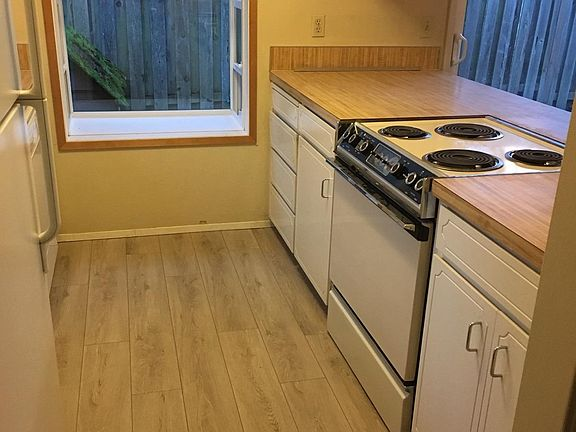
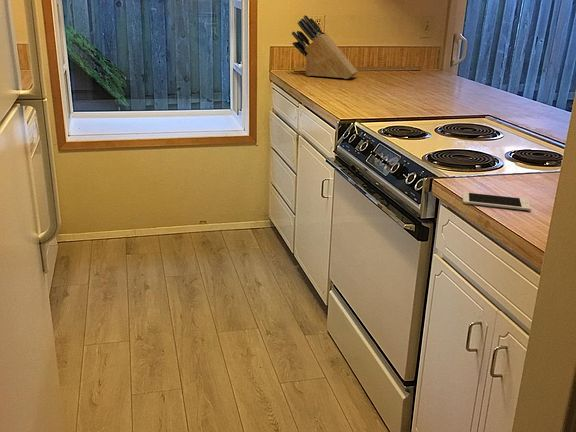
+ knife block [291,14,359,80]
+ cell phone [462,191,532,212]
